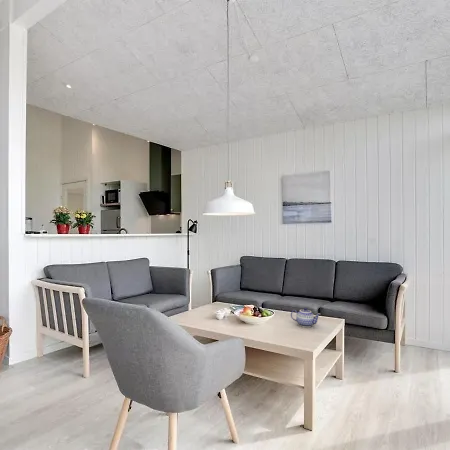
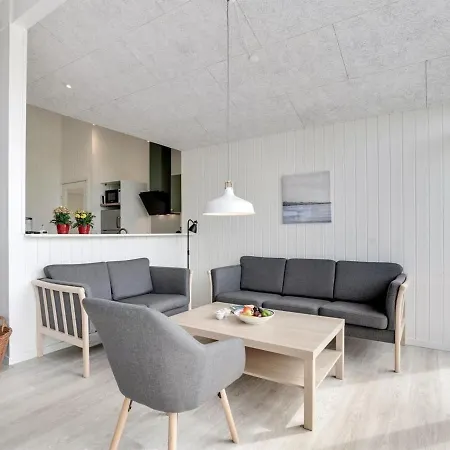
- teapot [290,307,322,328]
